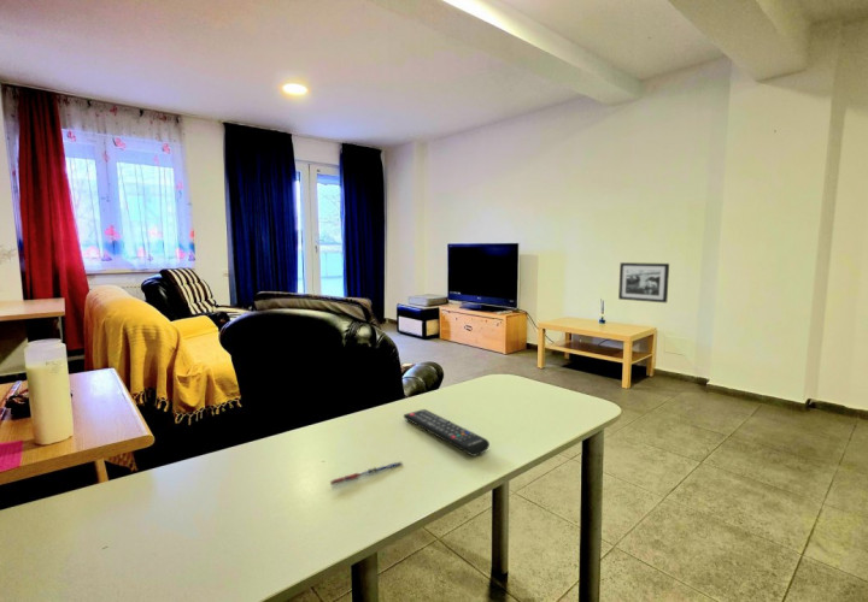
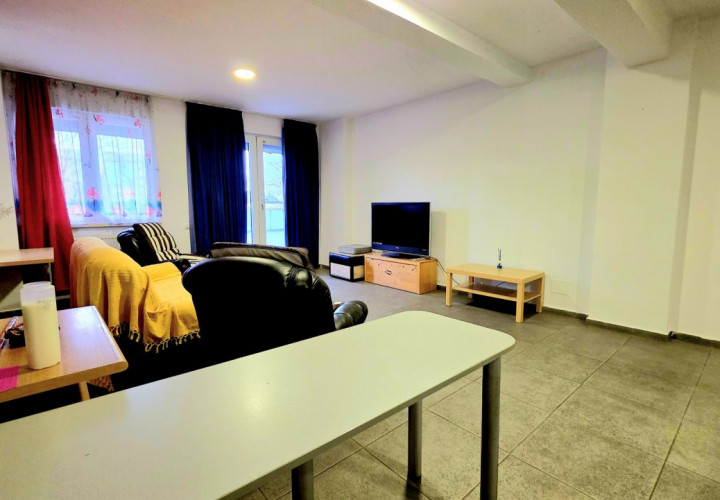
- pen [329,460,404,486]
- remote control [403,408,491,458]
- picture frame [617,261,670,303]
